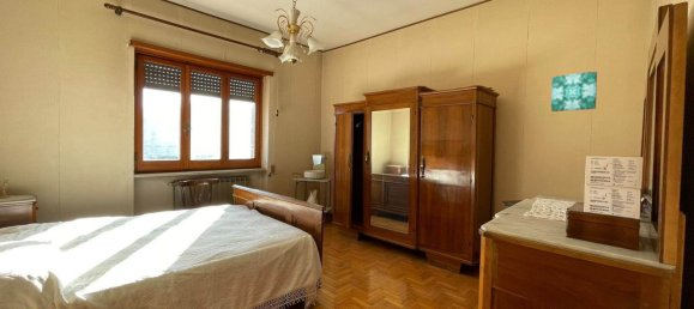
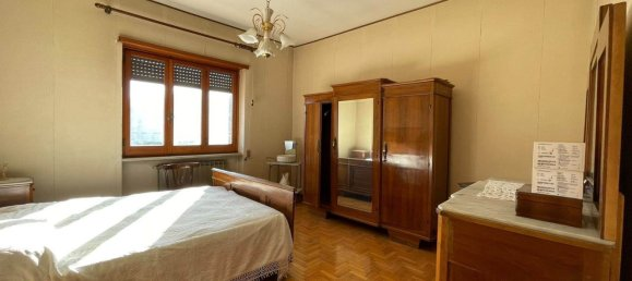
- wall art [550,69,598,113]
